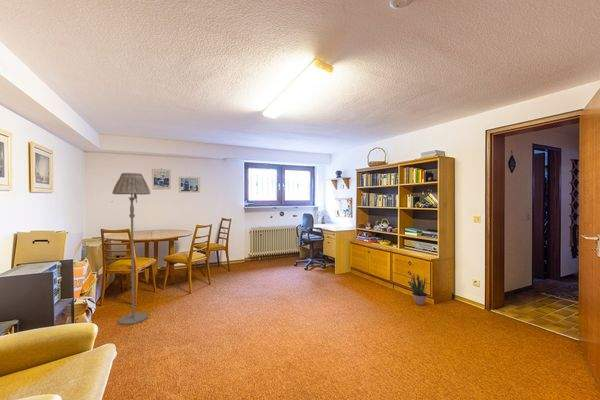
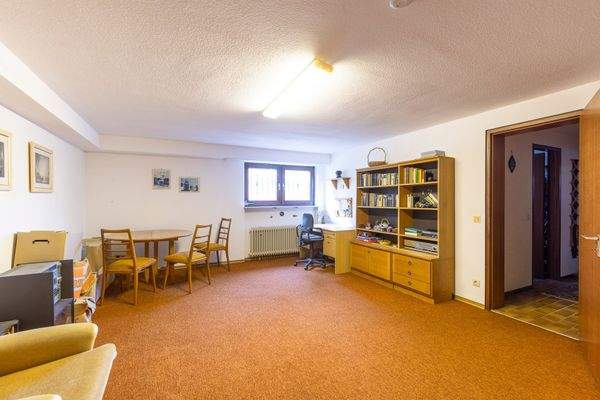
- floor lamp [112,172,151,326]
- potted plant [408,273,429,306]
